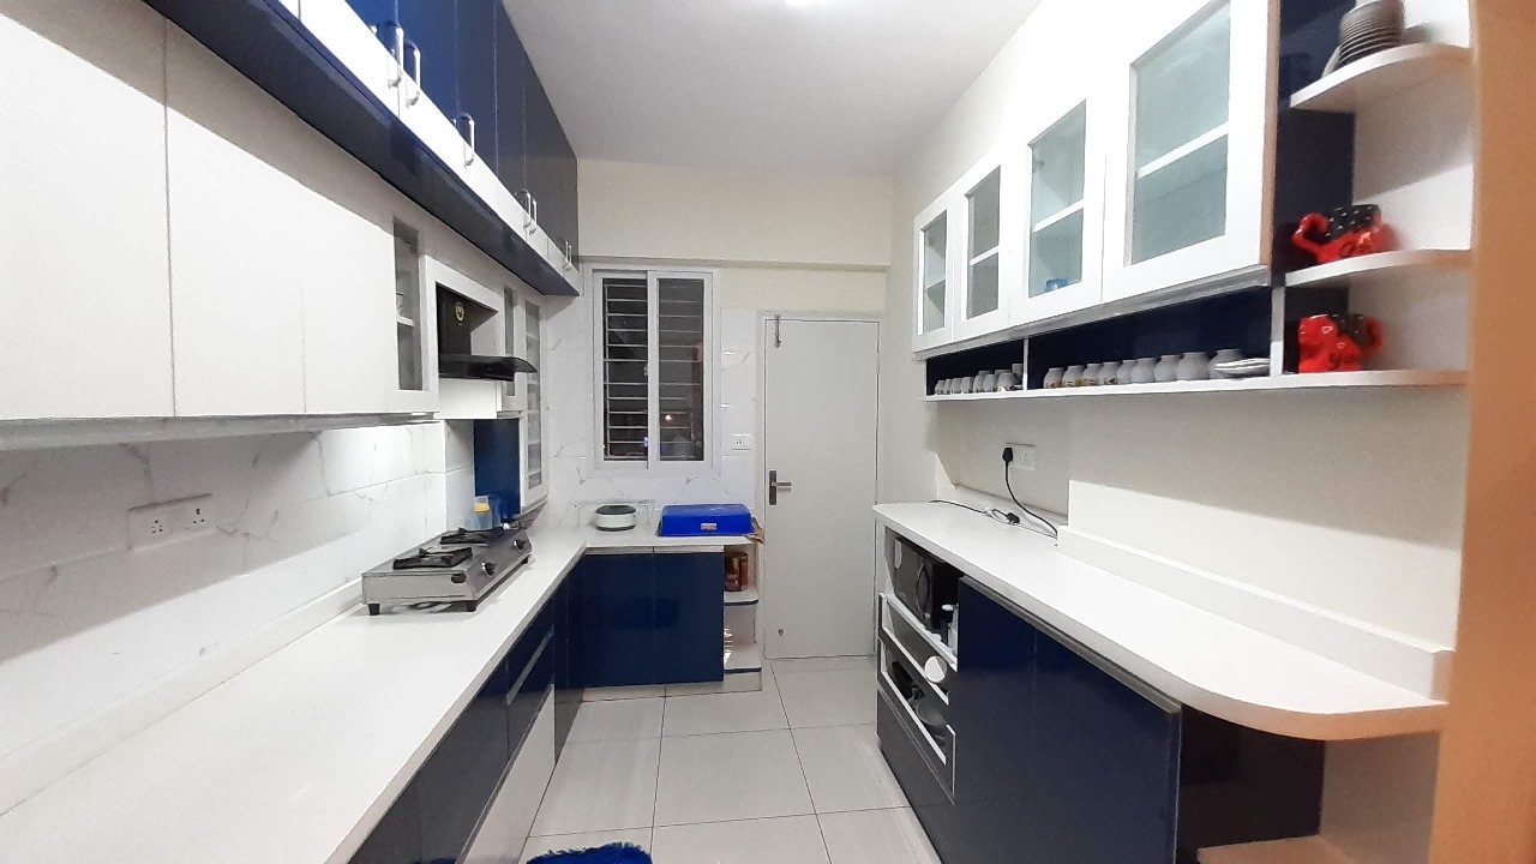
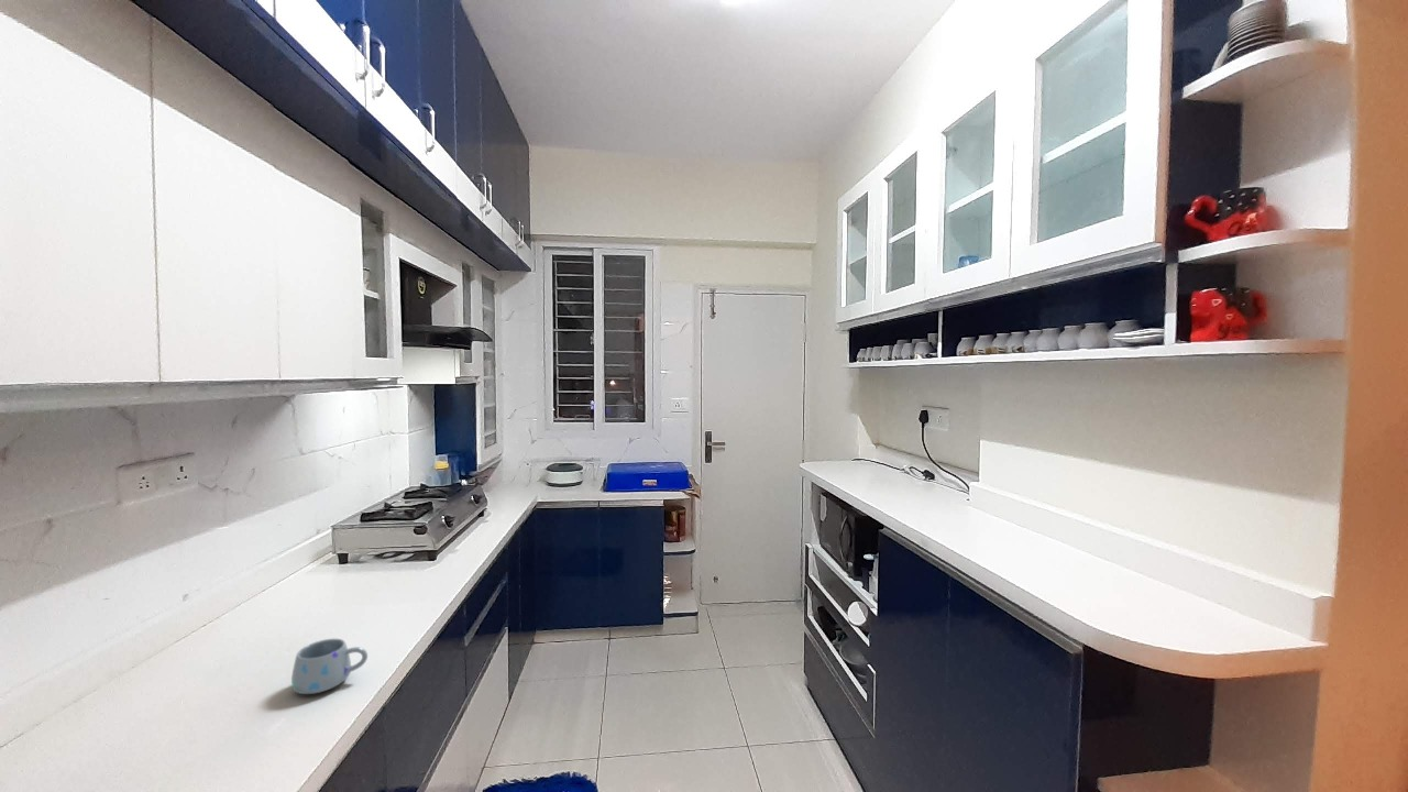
+ mug [290,638,369,695]
